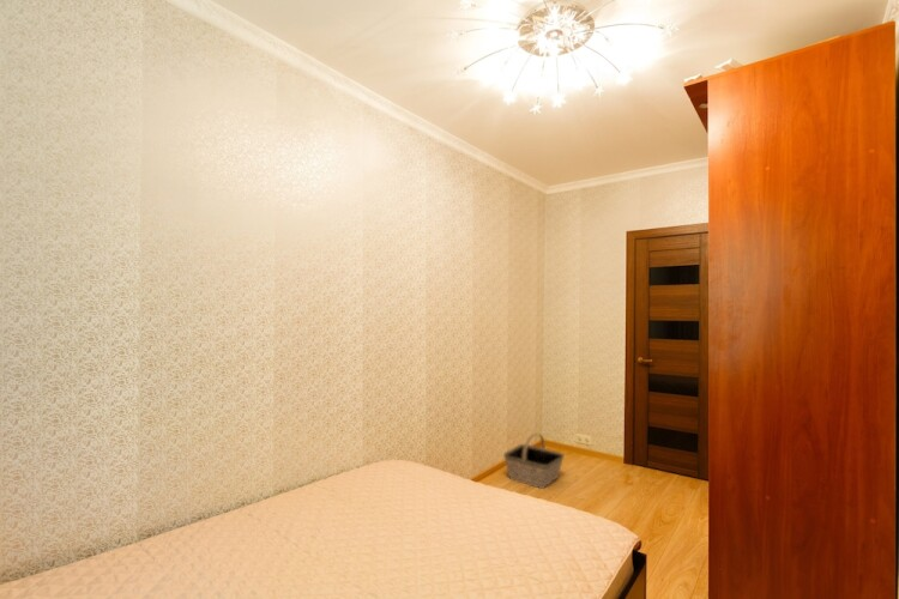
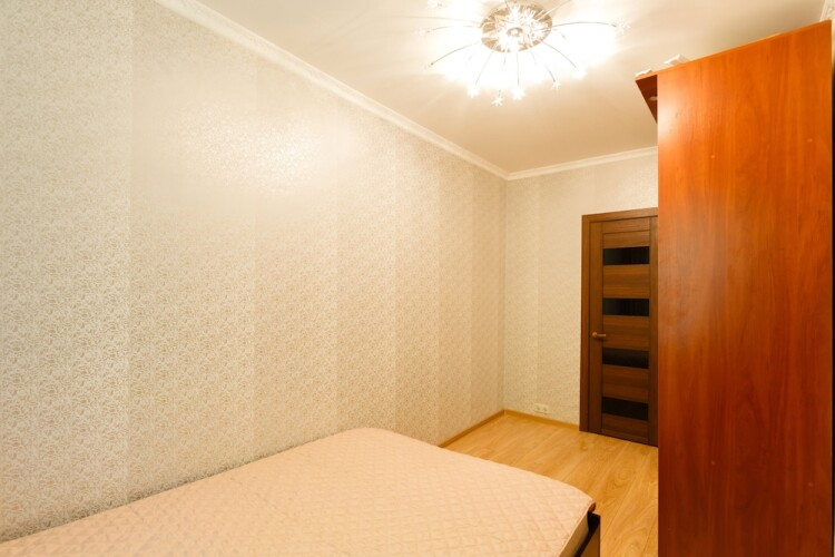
- basket [502,432,566,490]
